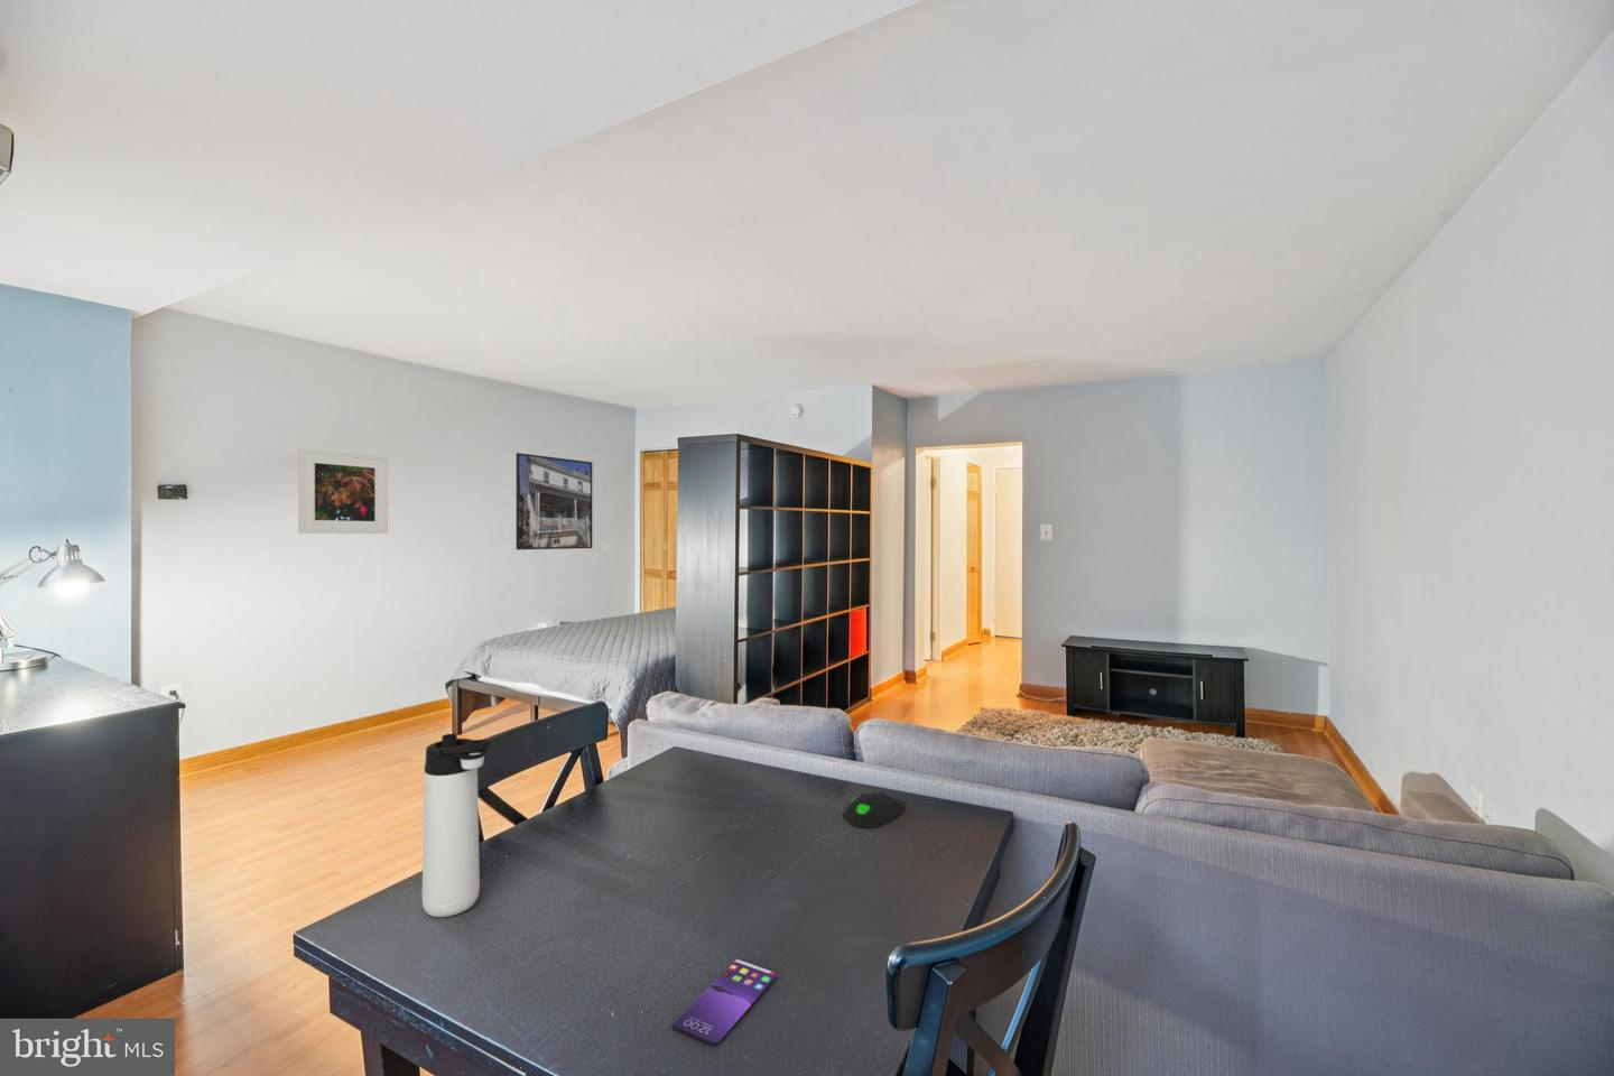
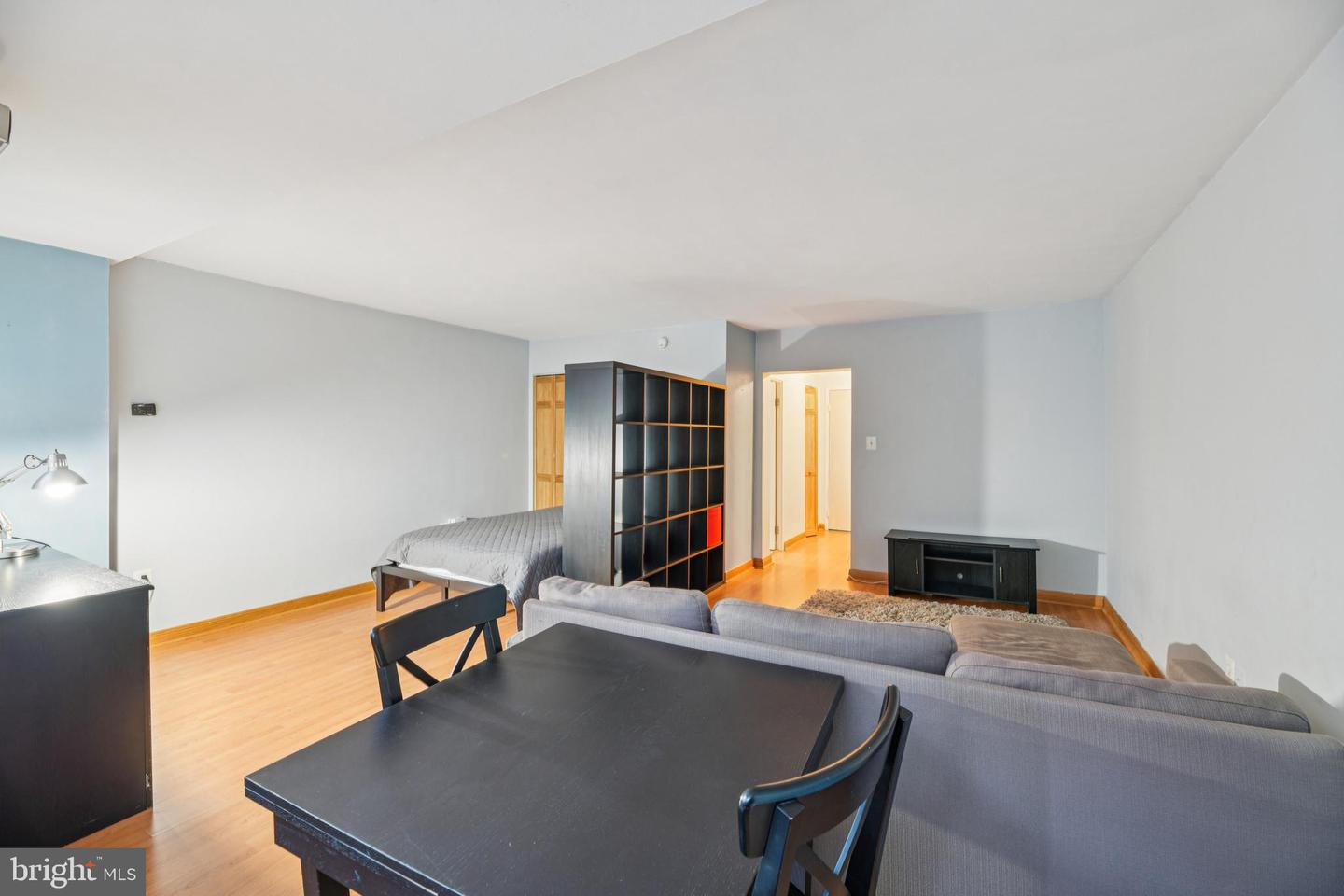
- computer mouse [842,791,907,830]
- smartphone [670,957,778,1047]
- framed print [515,452,593,550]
- thermos bottle [422,733,492,917]
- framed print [297,447,389,534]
